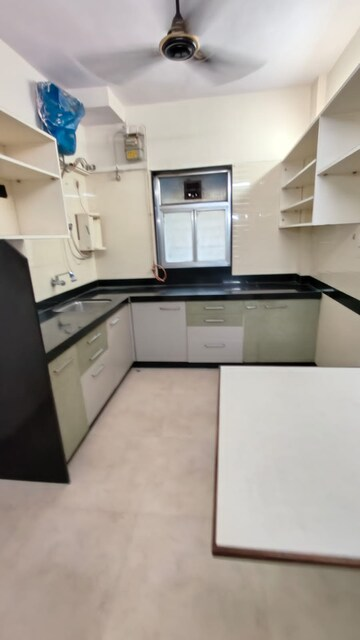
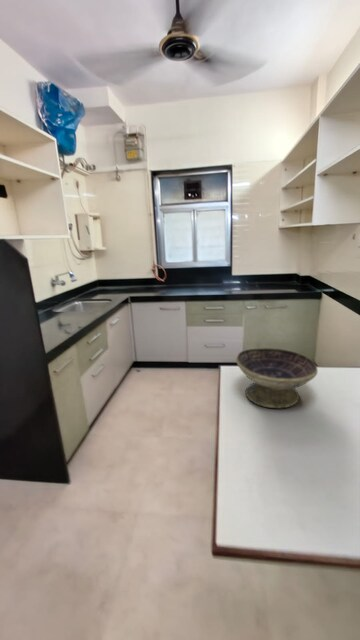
+ decorative bowl [235,347,319,409]
